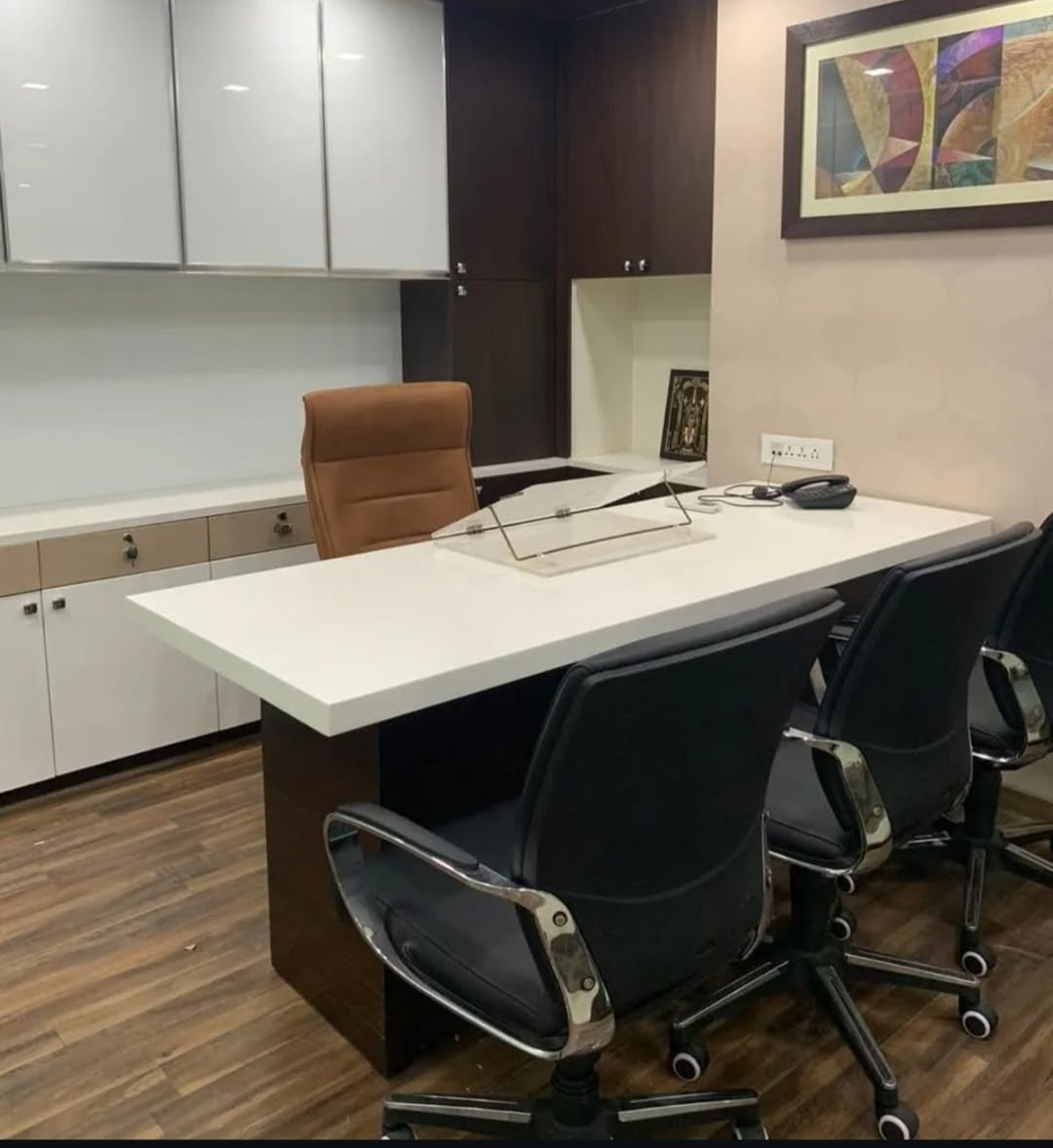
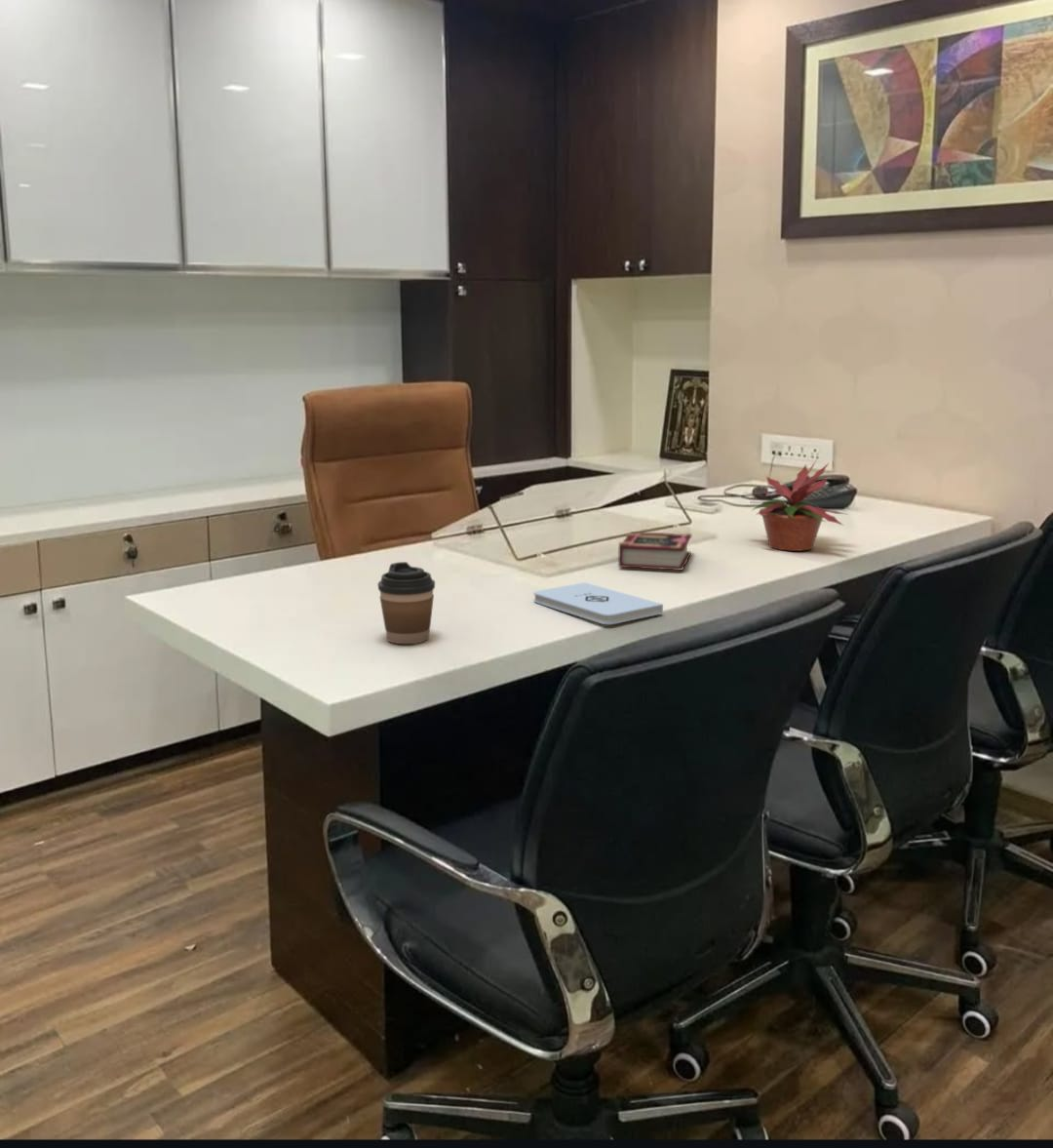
+ notepad [533,581,664,625]
+ potted plant [744,455,850,552]
+ book [617,531,692,571]
+ coffee cup [376,561,436,645]
